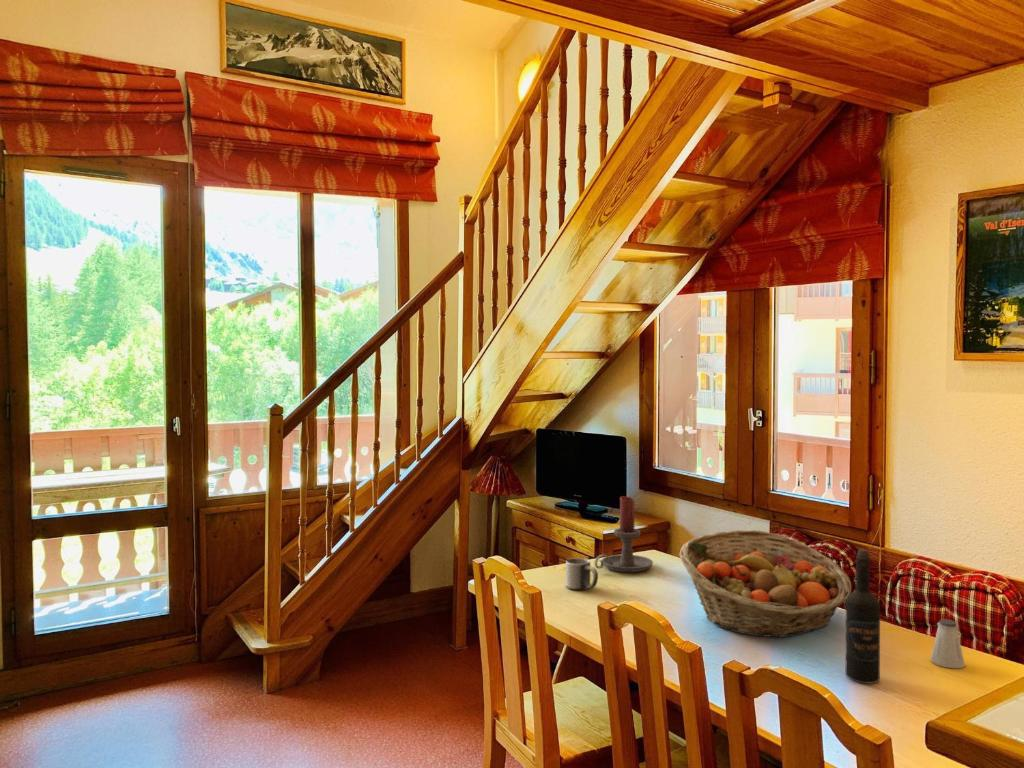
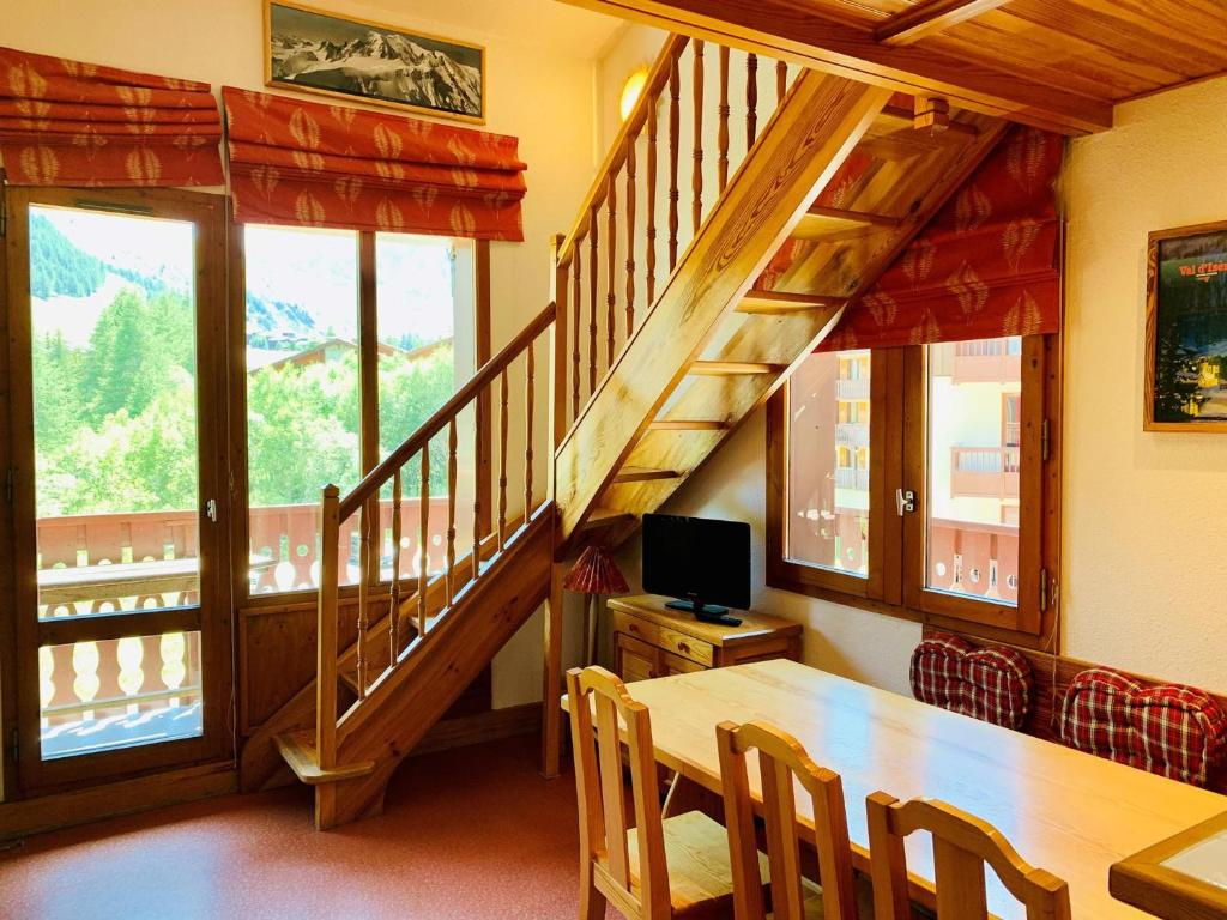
- saltshaker [930,618,966,669]
- mug [565,557,599,591]
- wine bottle [845,548,881,684]
- candle holder [593,495,654,573]
- fruit basket [678,529,852,638]
